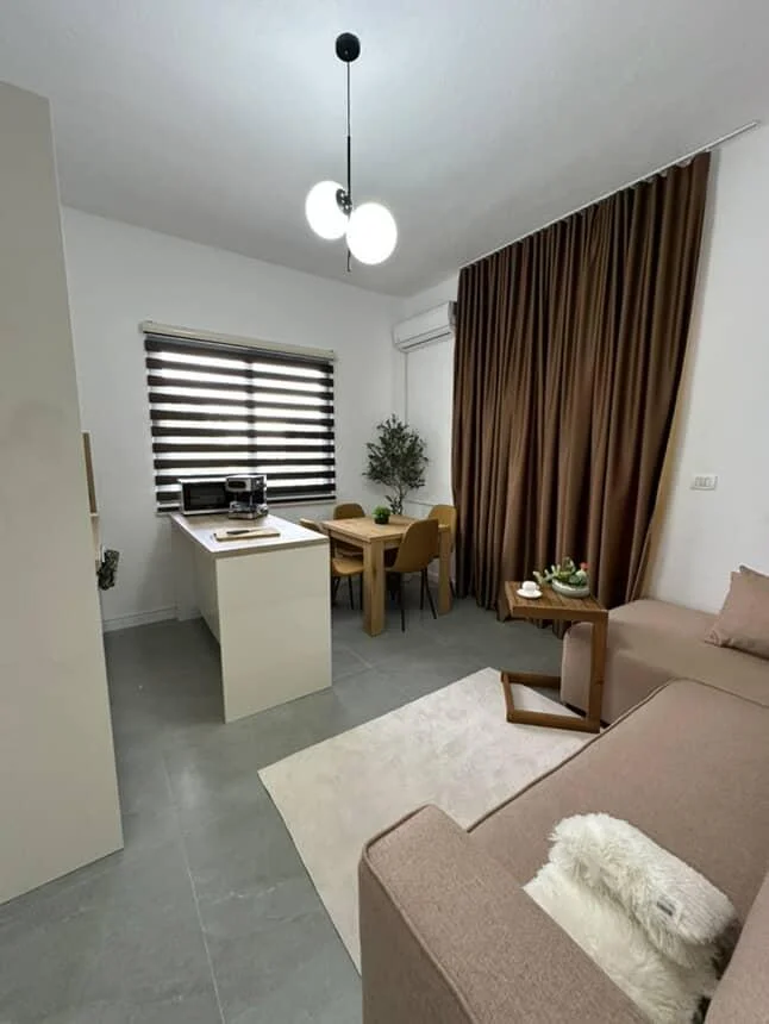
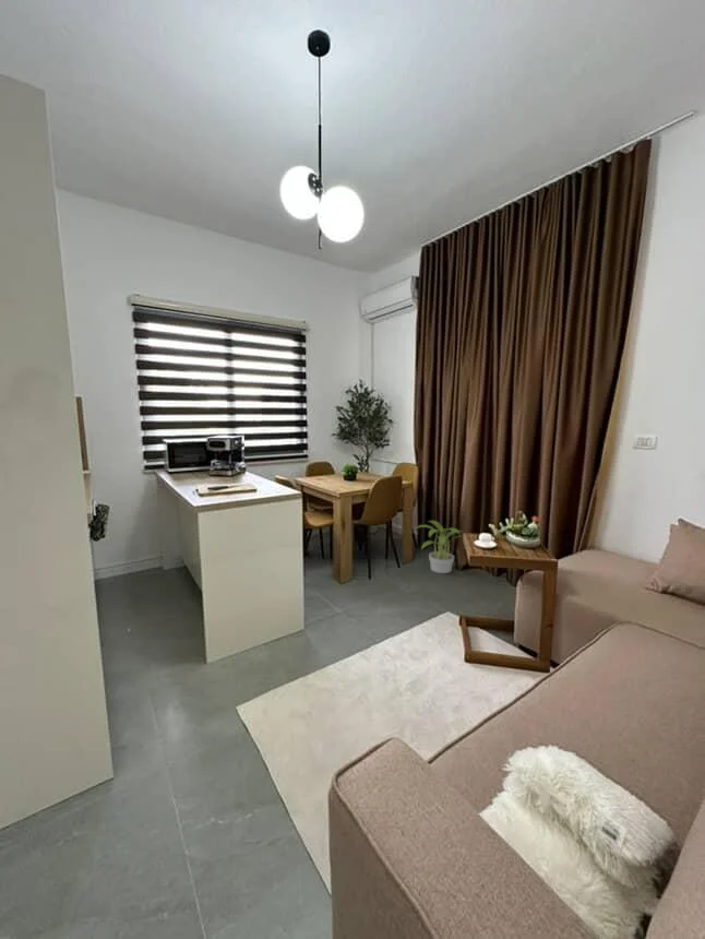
+ potted plant [414,520,464,574]
